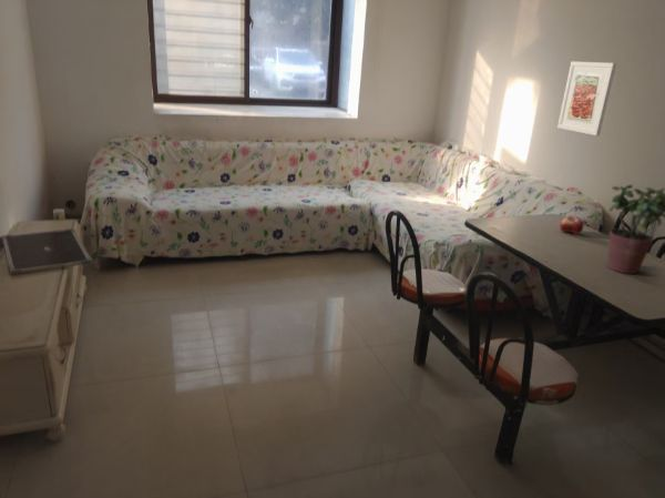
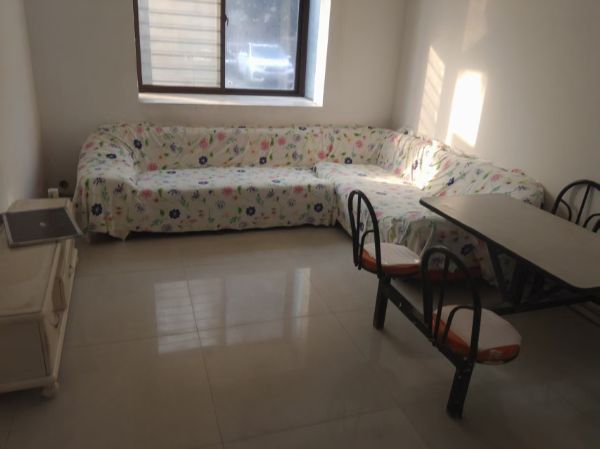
- fruit [559,215,584,235]
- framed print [556,60,617,136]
- potted plant [606,184,665,275]
